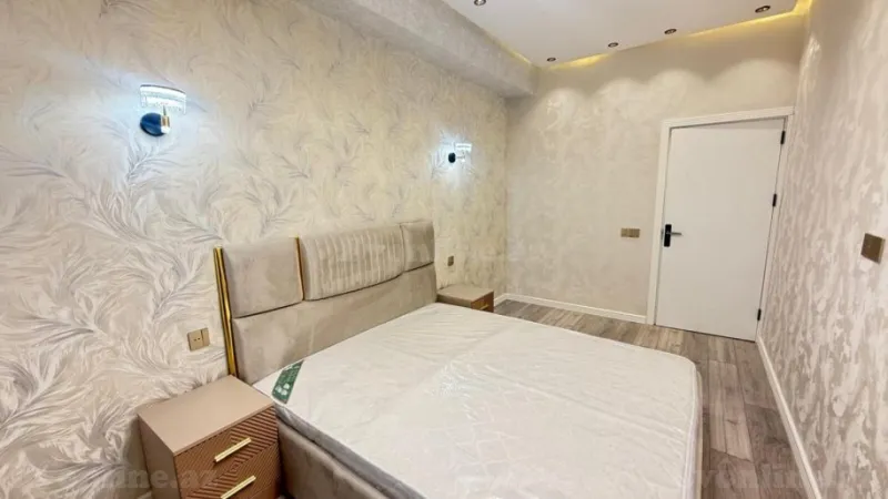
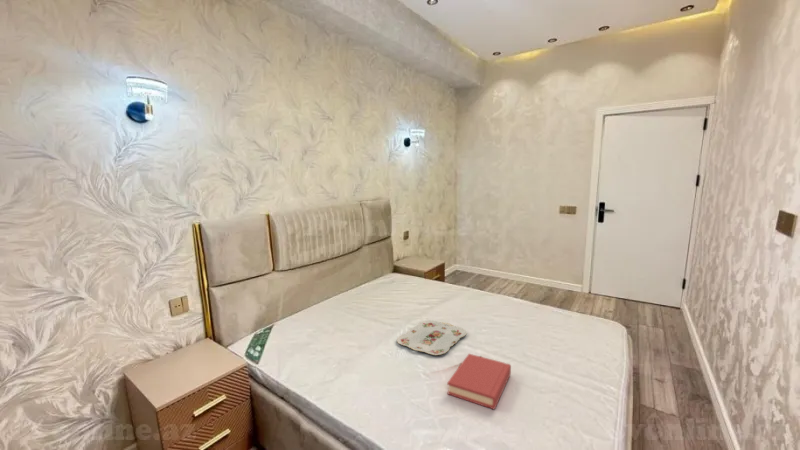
+ hardback book [447,353,512,410]
+ serving tray [396,319,468,356]
